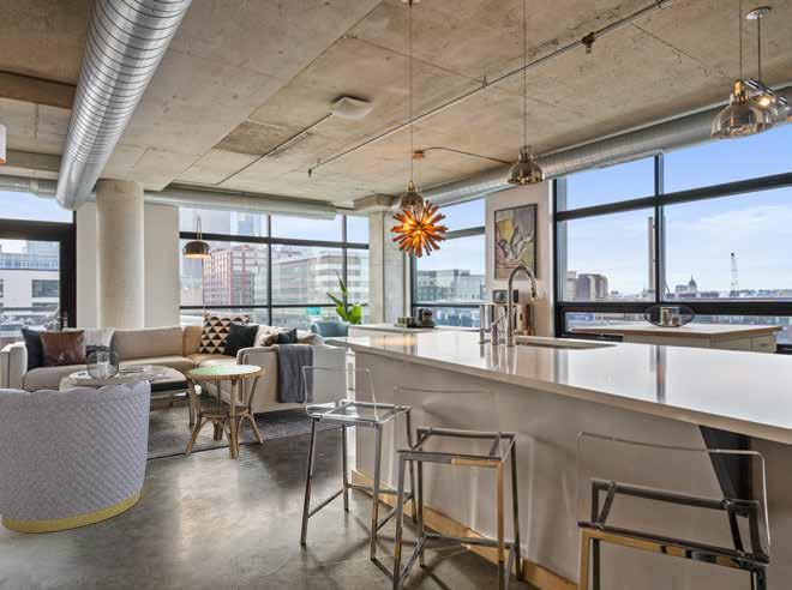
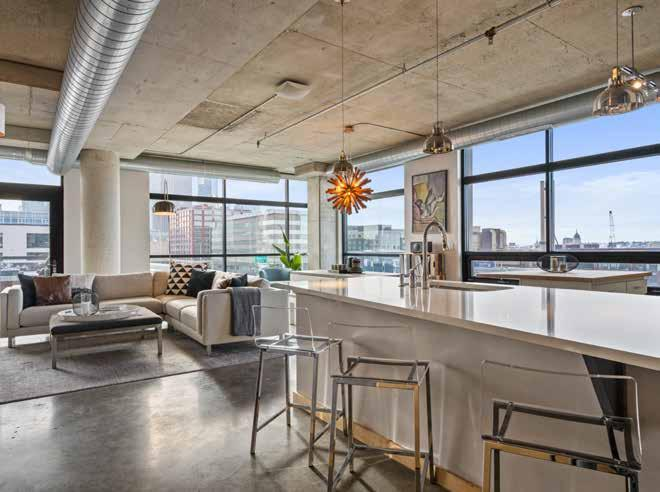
- armchair [0,379,151,534]
- side table [182,363,266,459]
